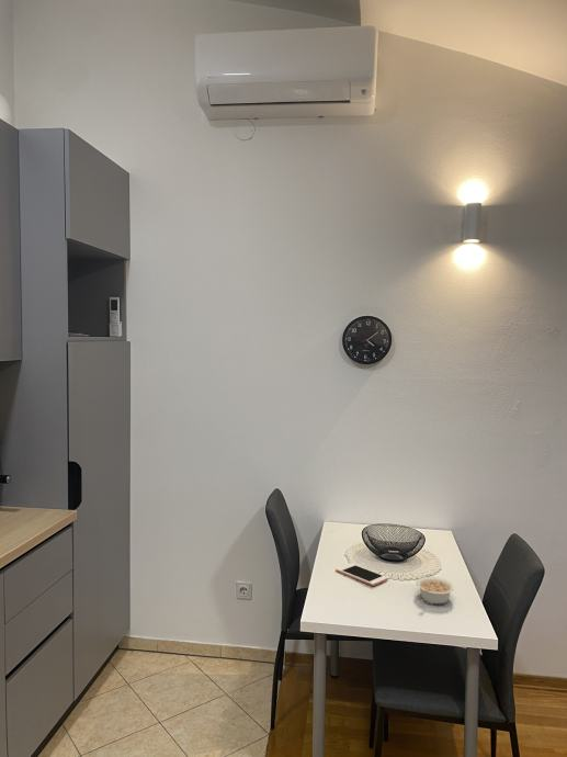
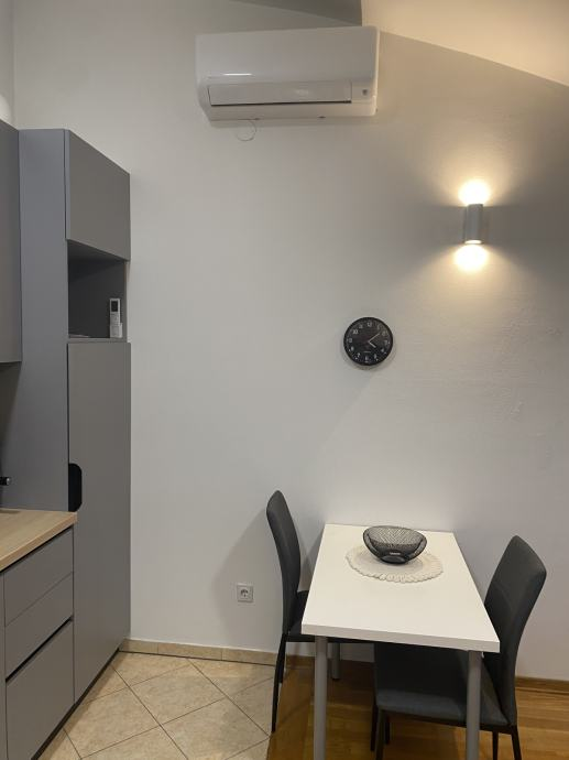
- legume [416,576,455,606]
- cell phone [334,562,388,587]
